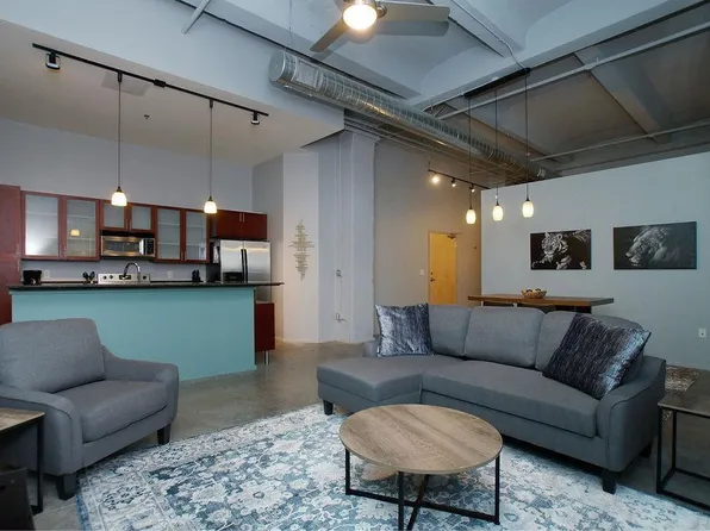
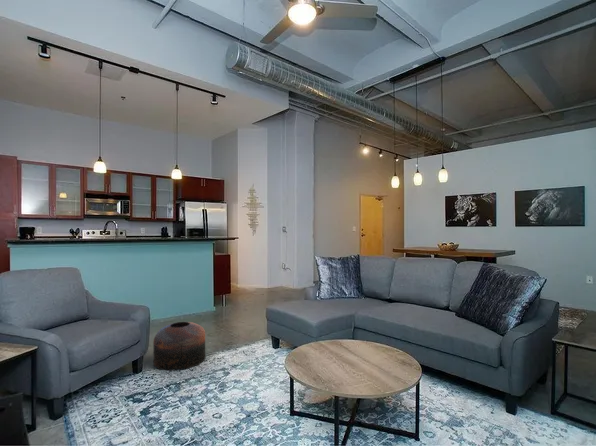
+ pouf [152,321,206,372]
